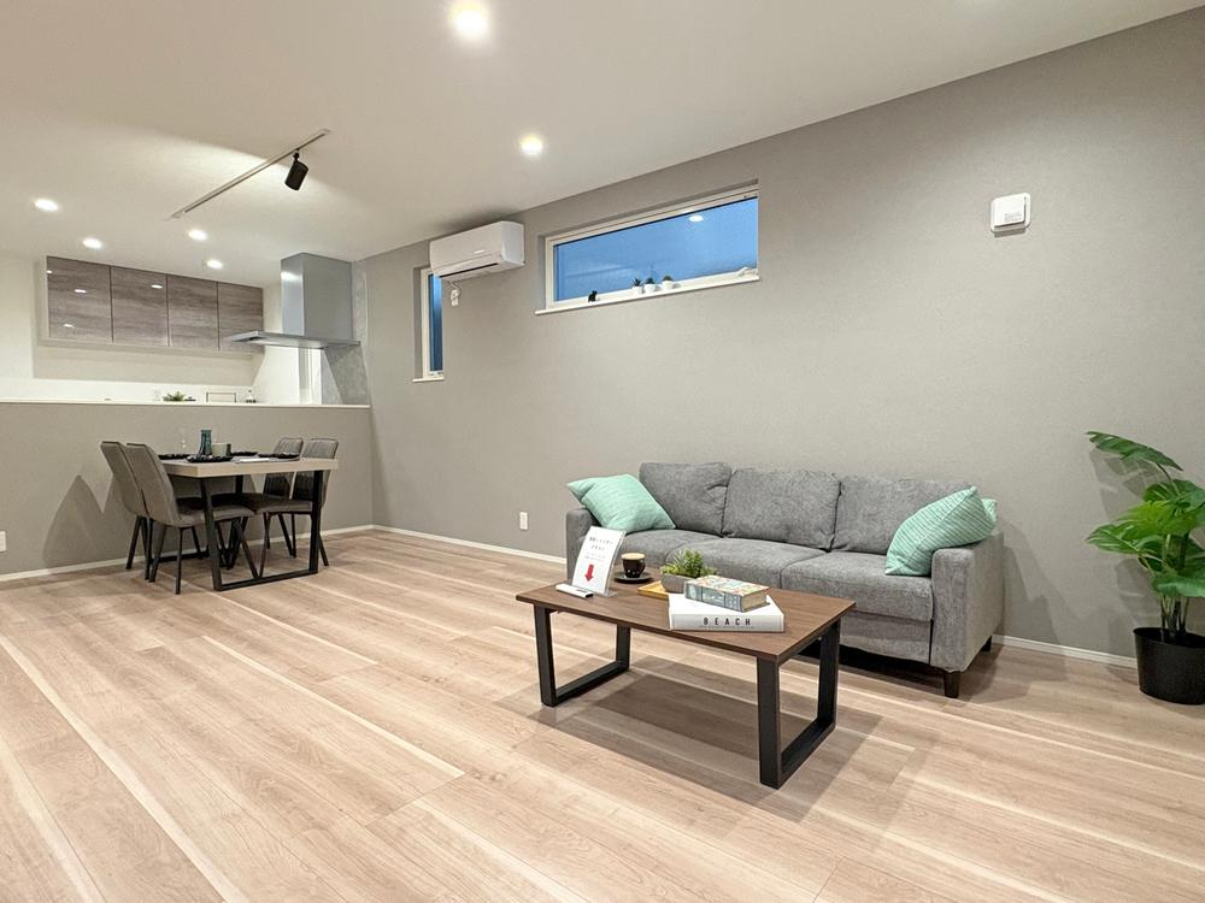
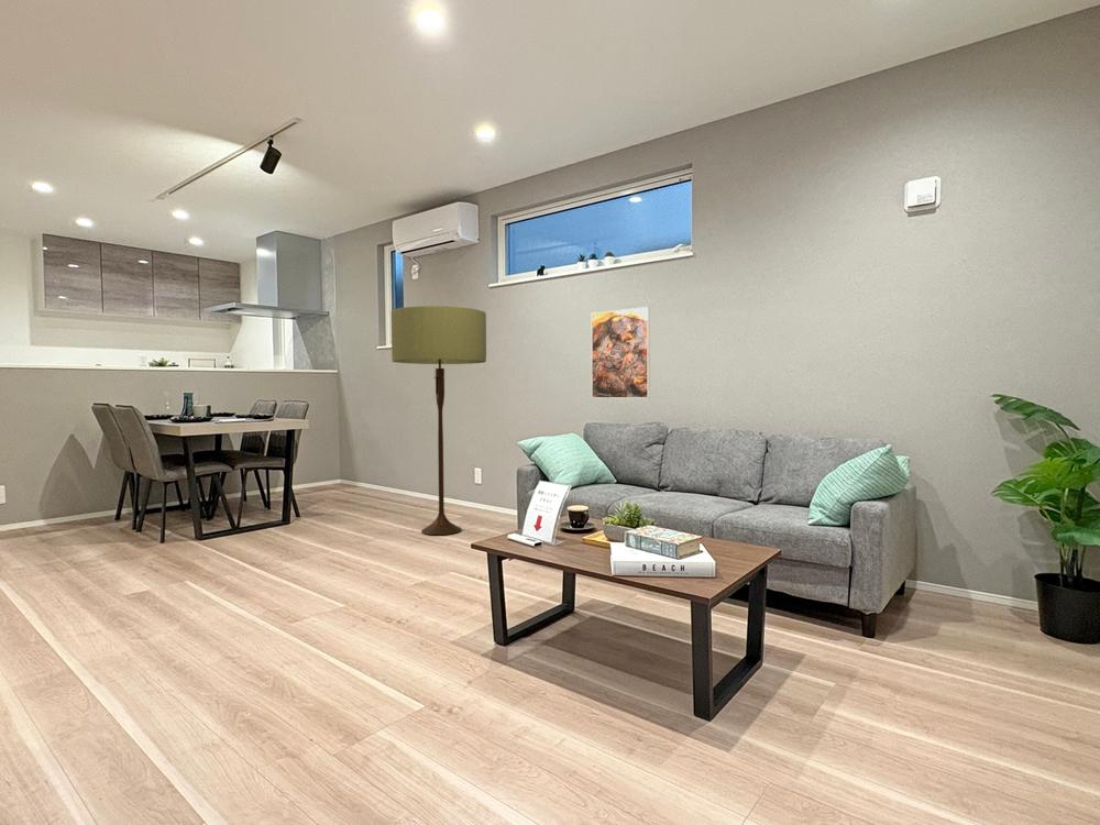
+ floor lamp [391,305,487,536]
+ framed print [591,306,651,399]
